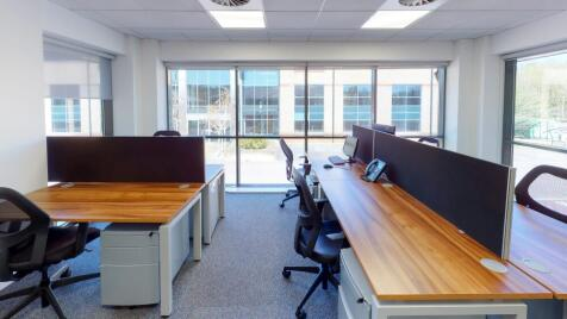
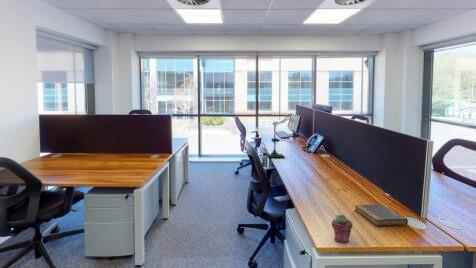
+ speaker stand [264,115,294,158]
+ potted succulent [331,214,353,243]
+ book [354,203,409,227]
